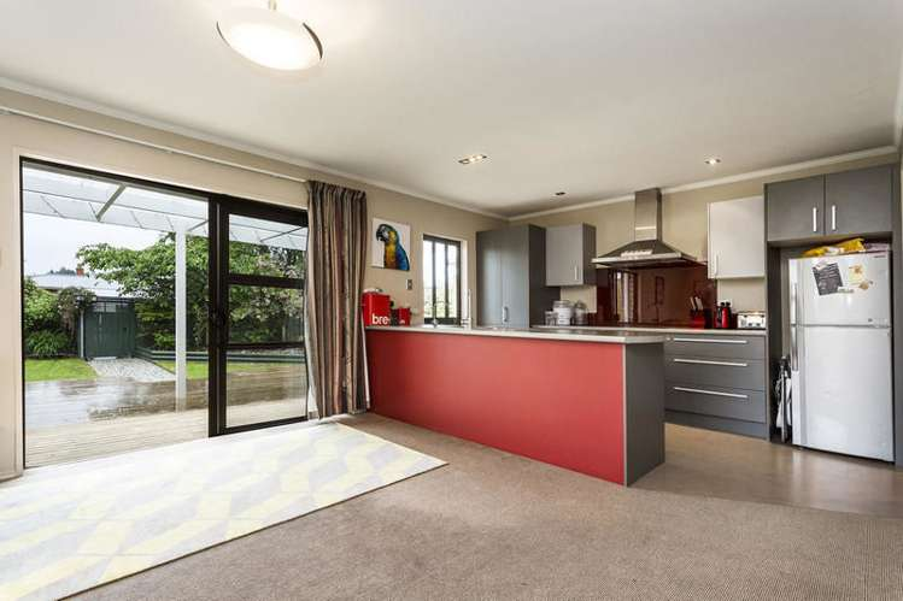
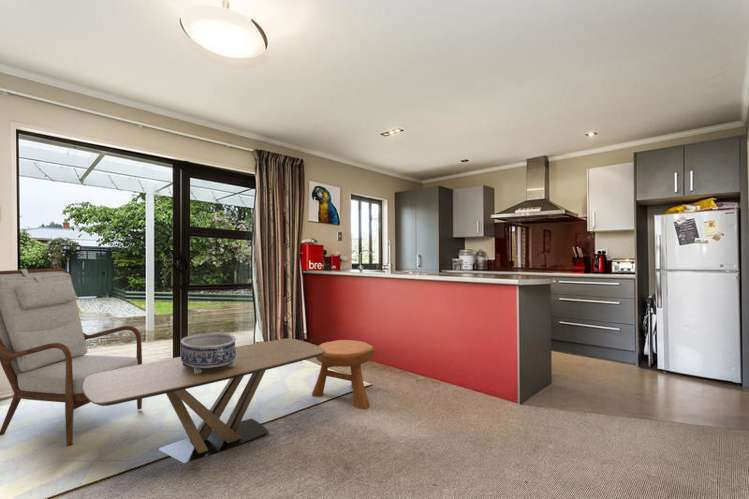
+ armchair [0,268,143,447]
+ stool [311,339,376,410]
+ coffee table [83,338,325,464]
+ decorative bowl [180,332,237,374]
